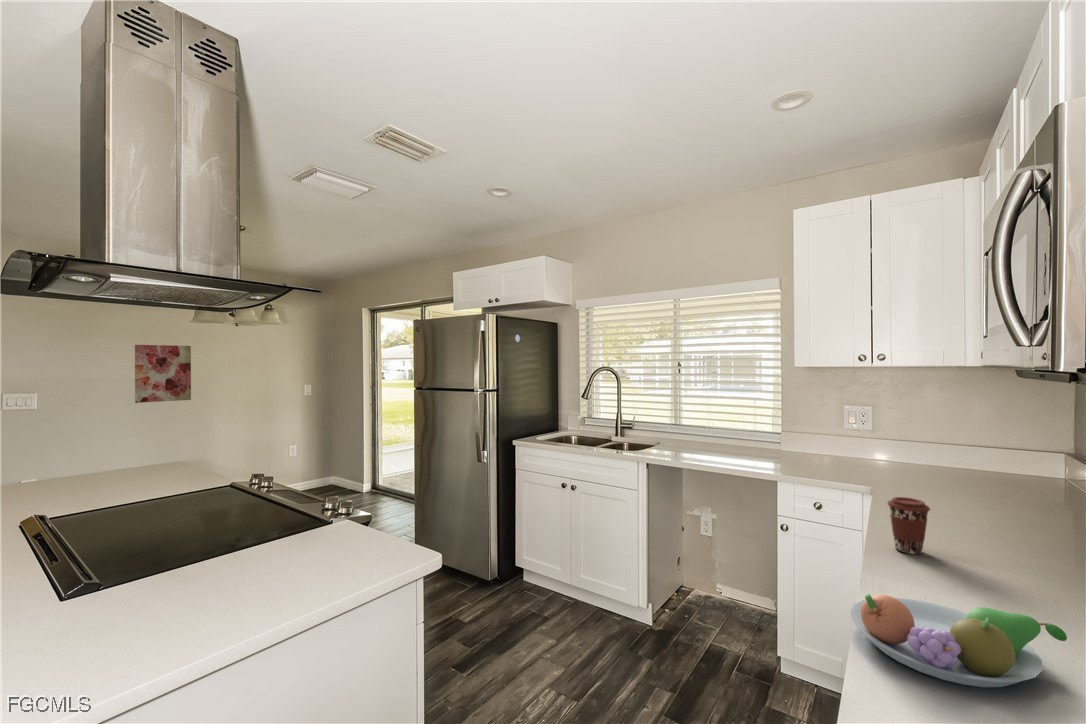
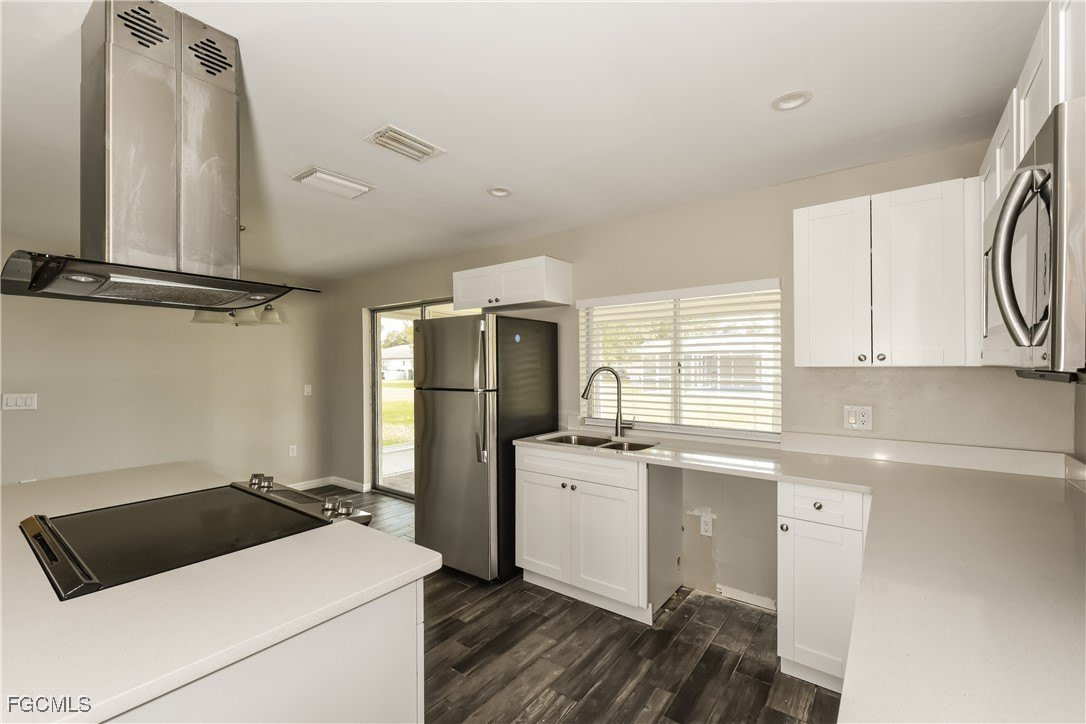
- wall art [134,344,192,404]
- coffee cup [886,496,931,555]
- fruit bowl [849,593,1068,688]
